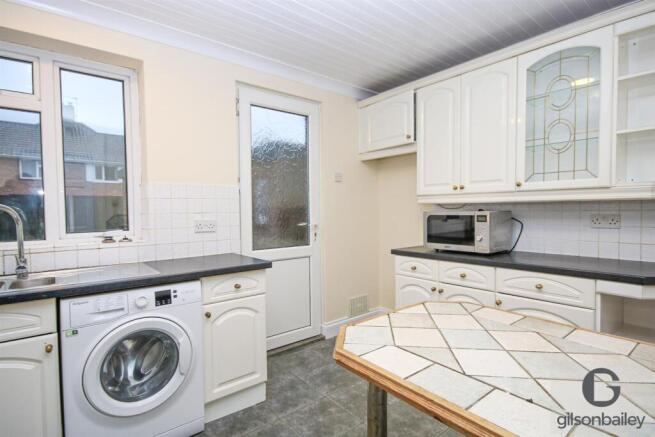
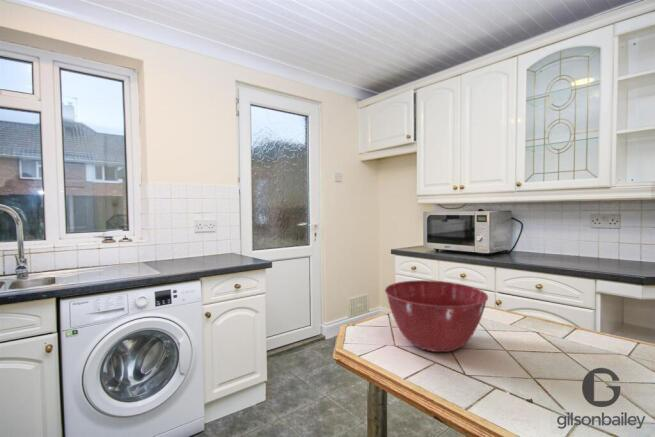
+ mixing bowl [384,279,489,353]
